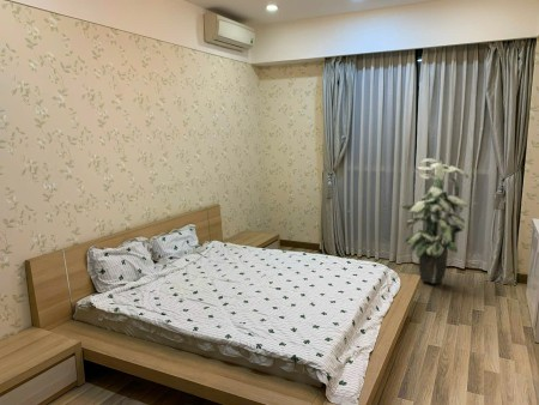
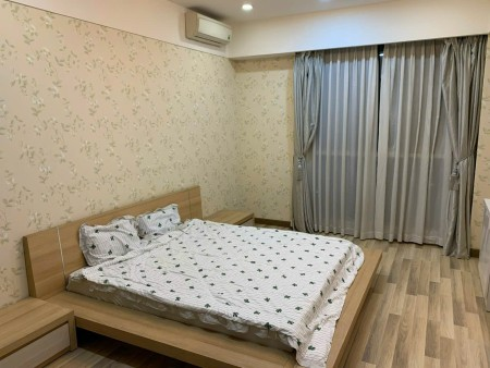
- indoor plant [400,157,470,285]
